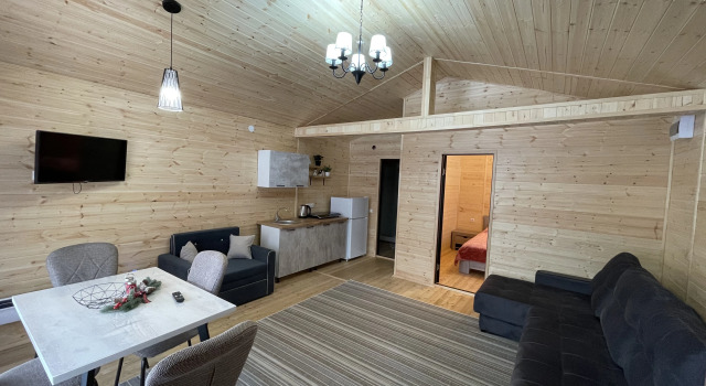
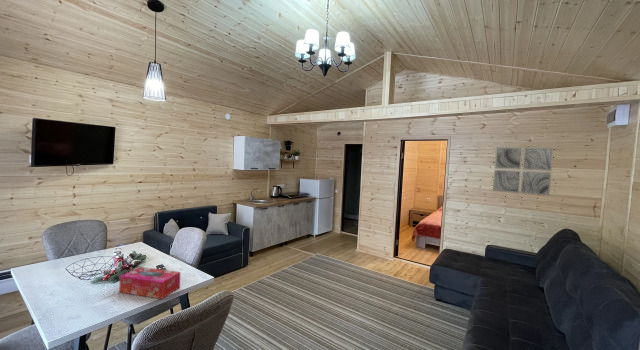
+ wall art [492,146,554,197]
+ tissue box [118,266,181,300]
